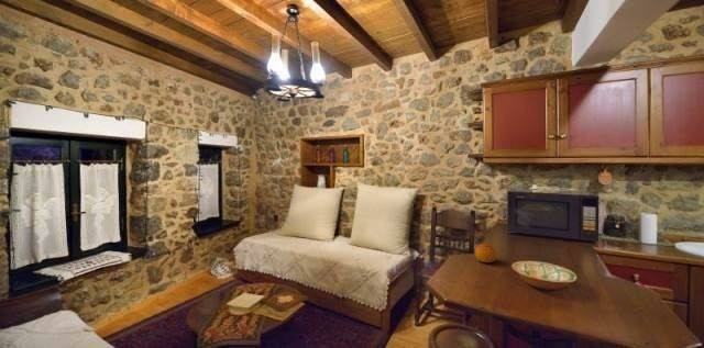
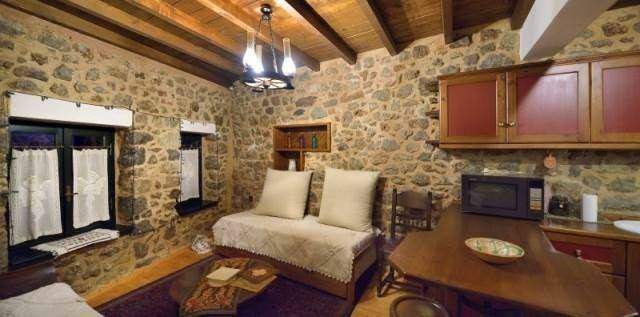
- fruit [474,243,498,263]
